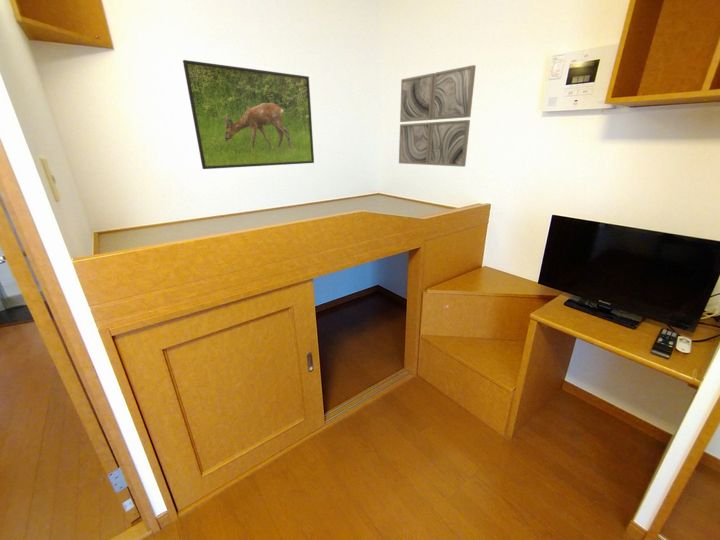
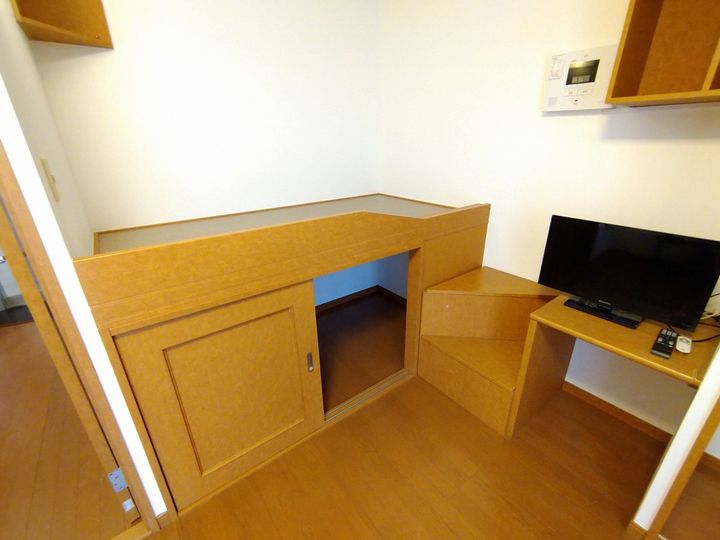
- wall art [398,64,477,168]
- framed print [182,59,315,170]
